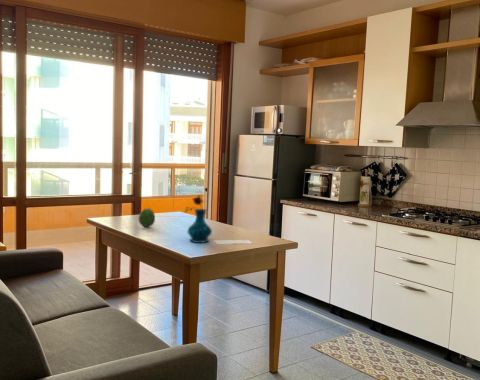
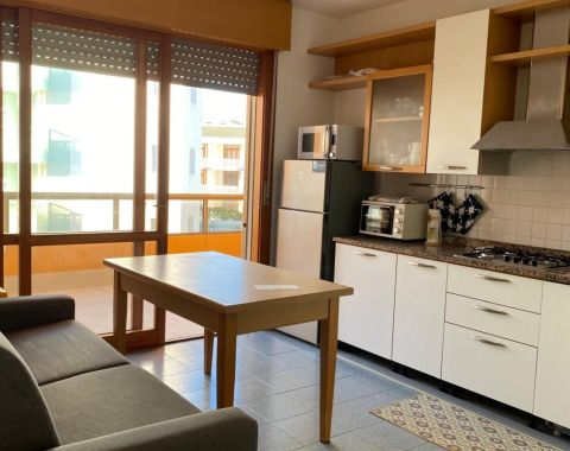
- vase [184,194,213,244]
- fruit [137,207,156,228]
